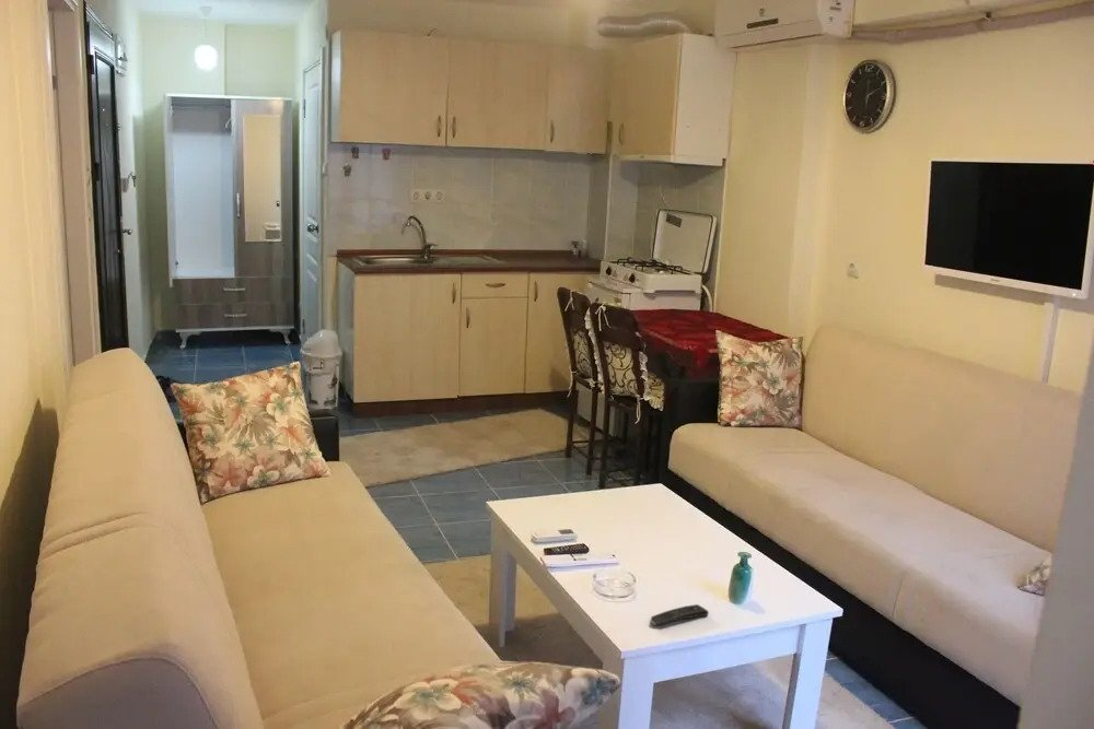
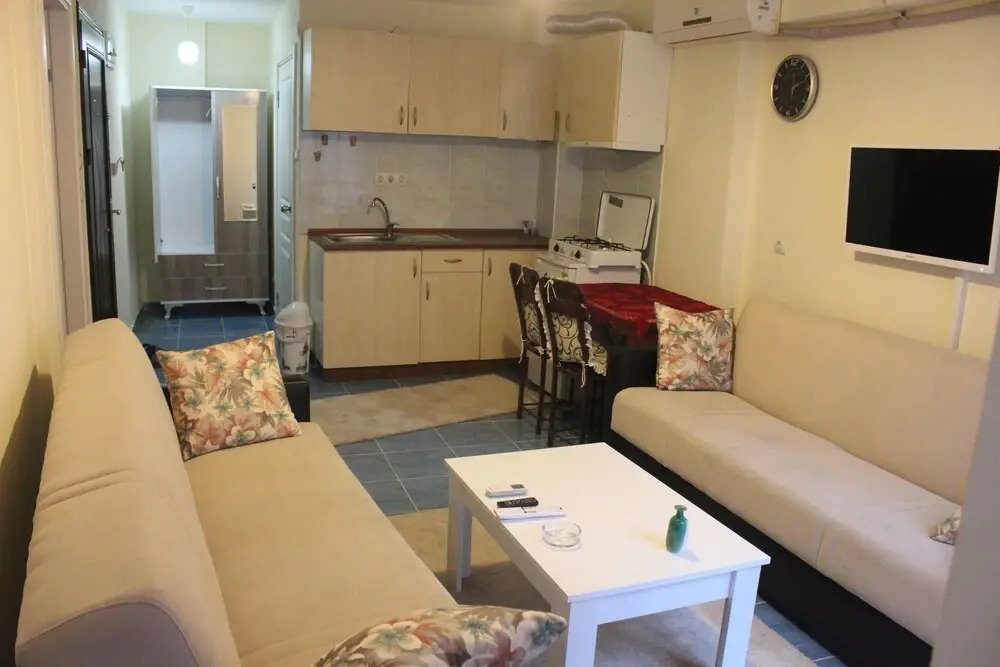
- remote control [649,603,710,626]
